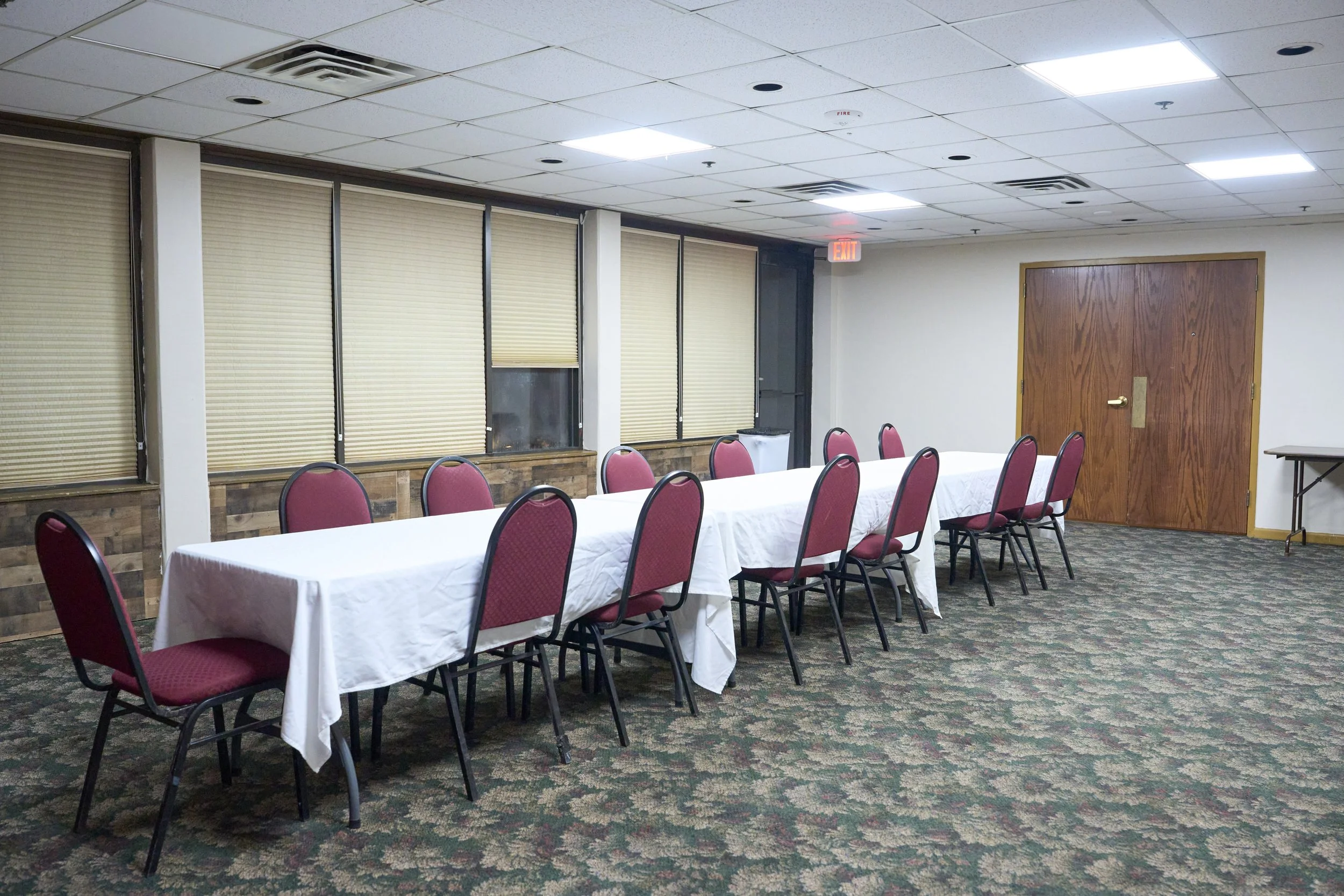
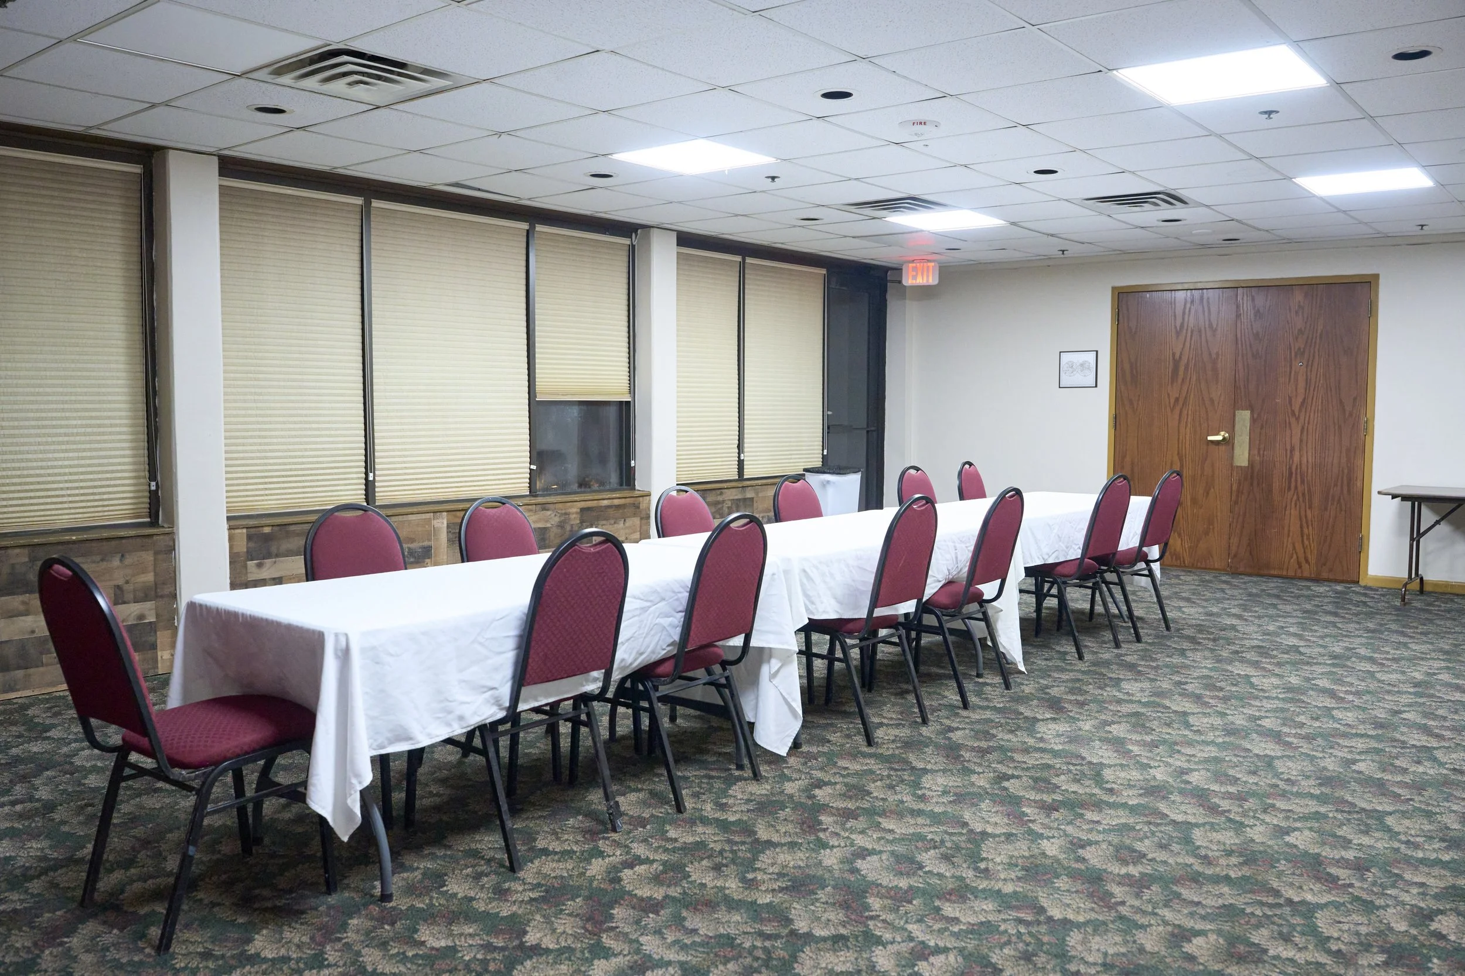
+ wall art [1058,350,1099,389]
